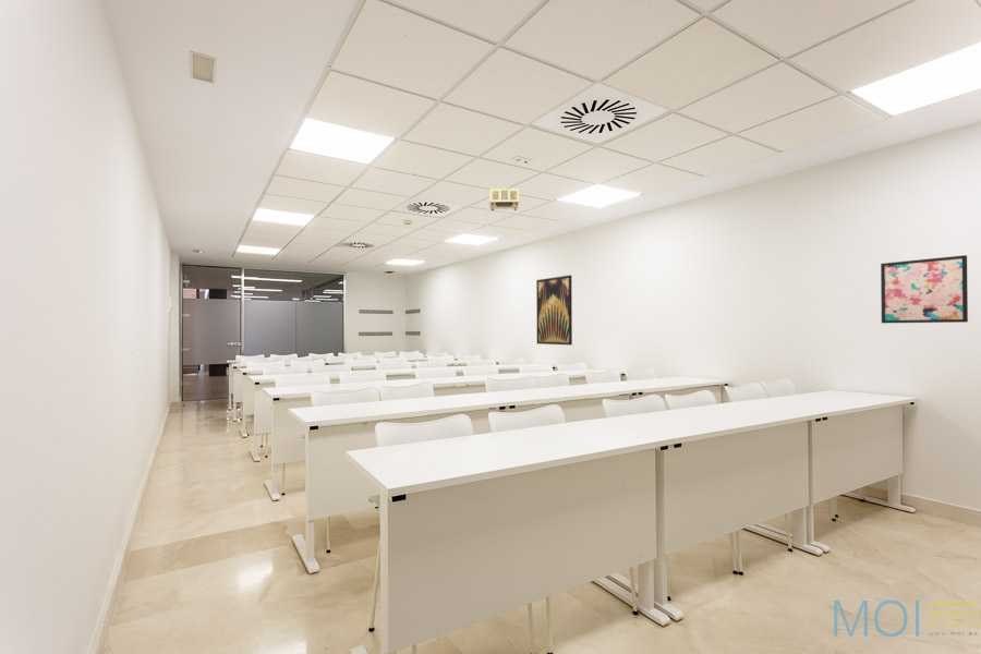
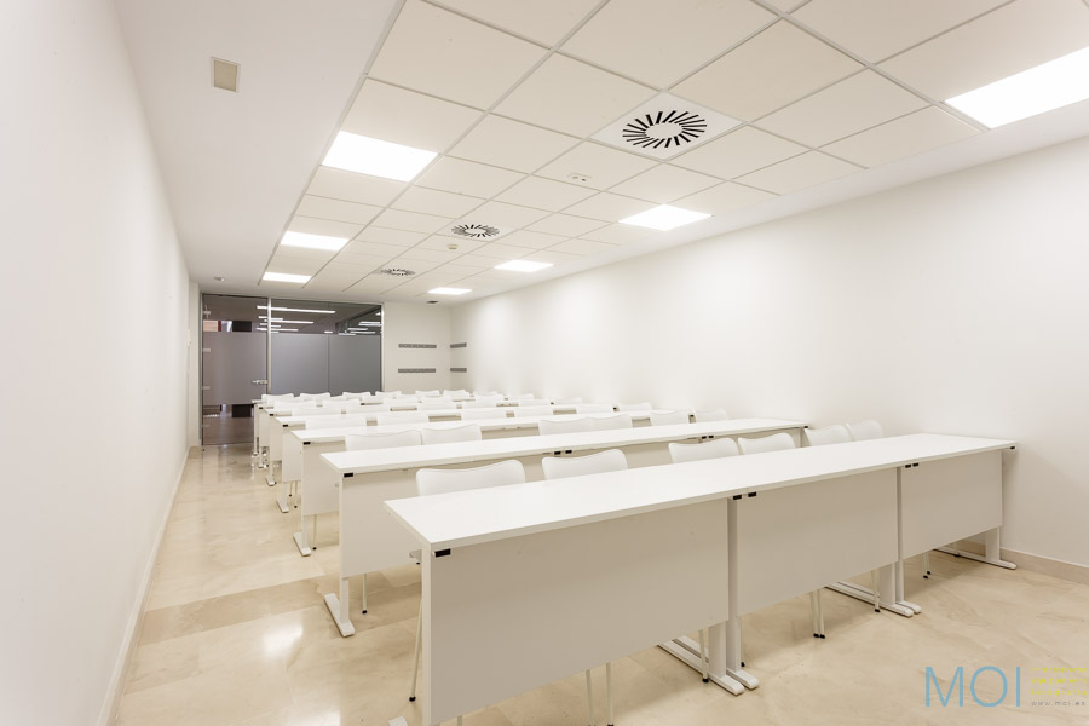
- projector [488,187,520,218]
- wall art [535,274,573,346]
- wall art [880,254,969,324]
